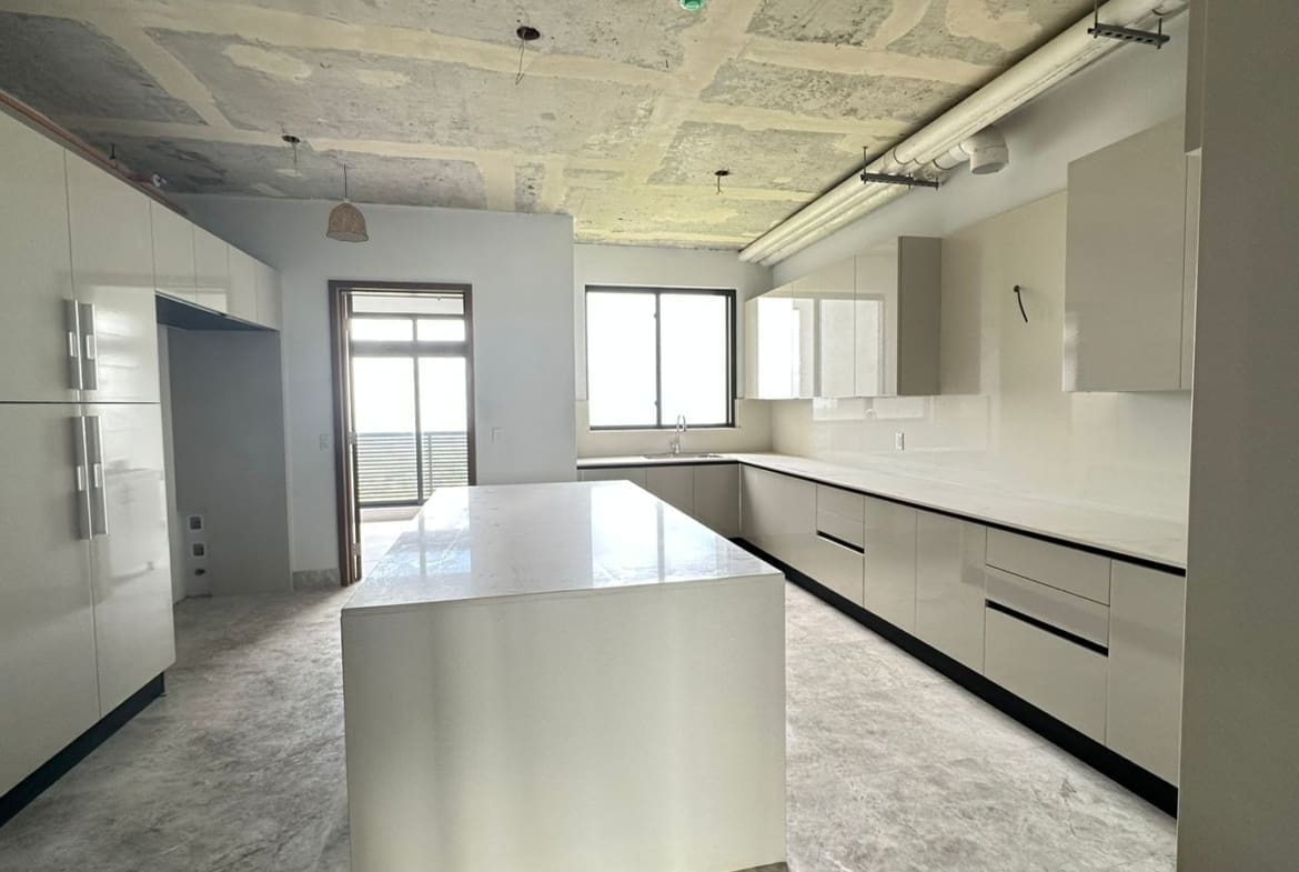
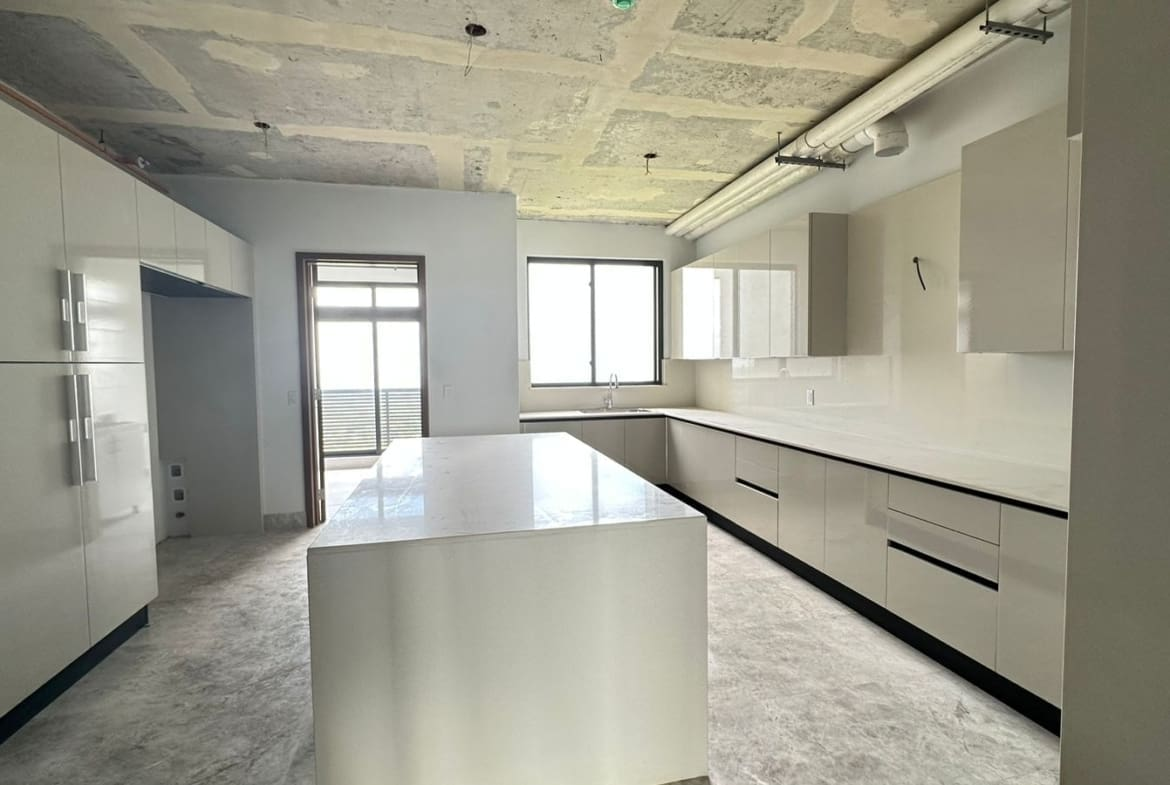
- pendant lamp [325,163,370,243]
